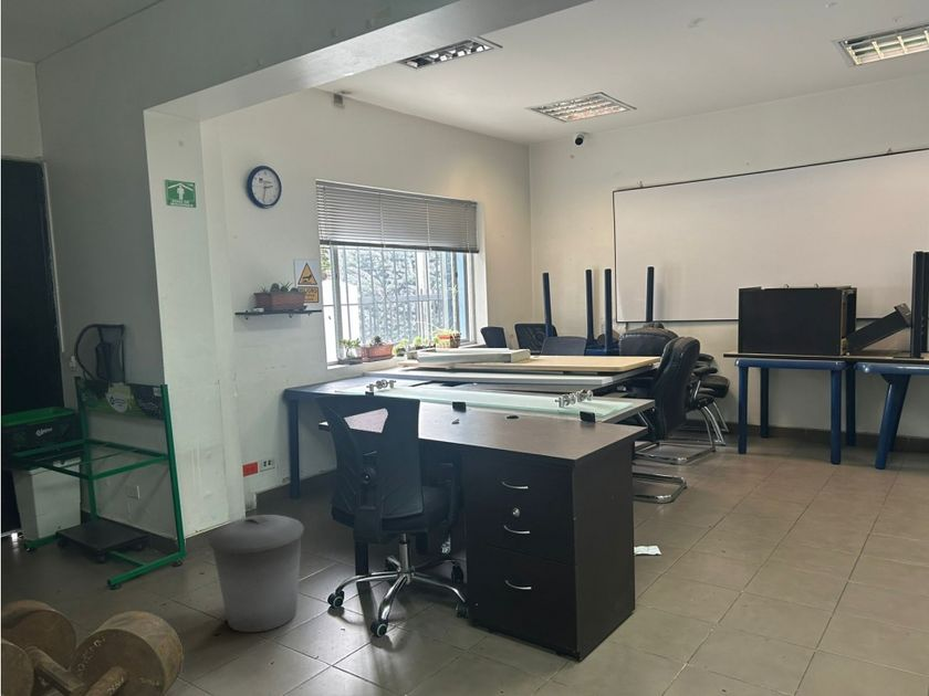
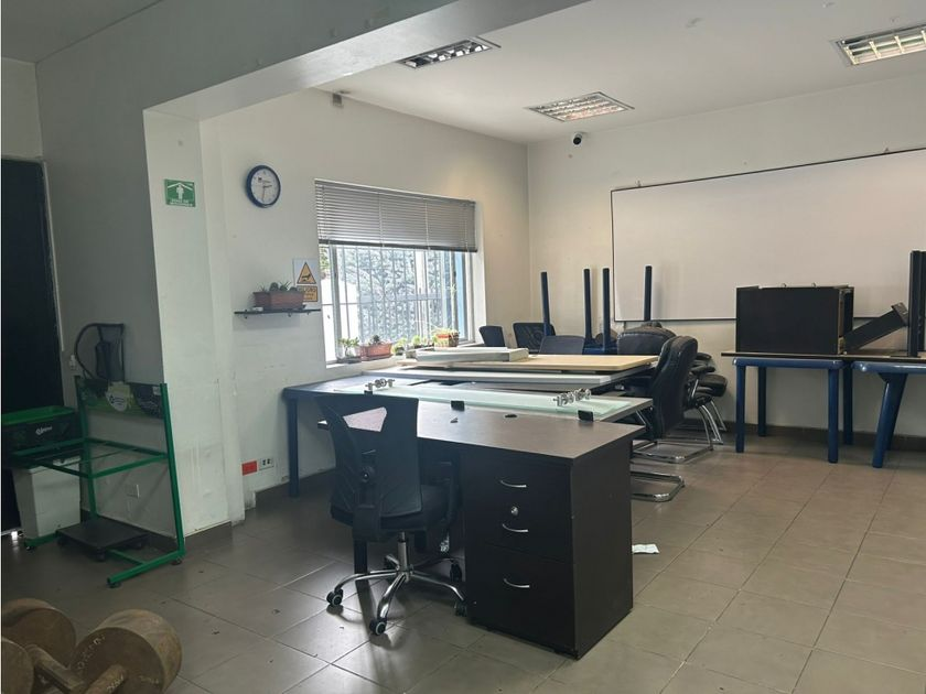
- trash can [208,514,304,633]
